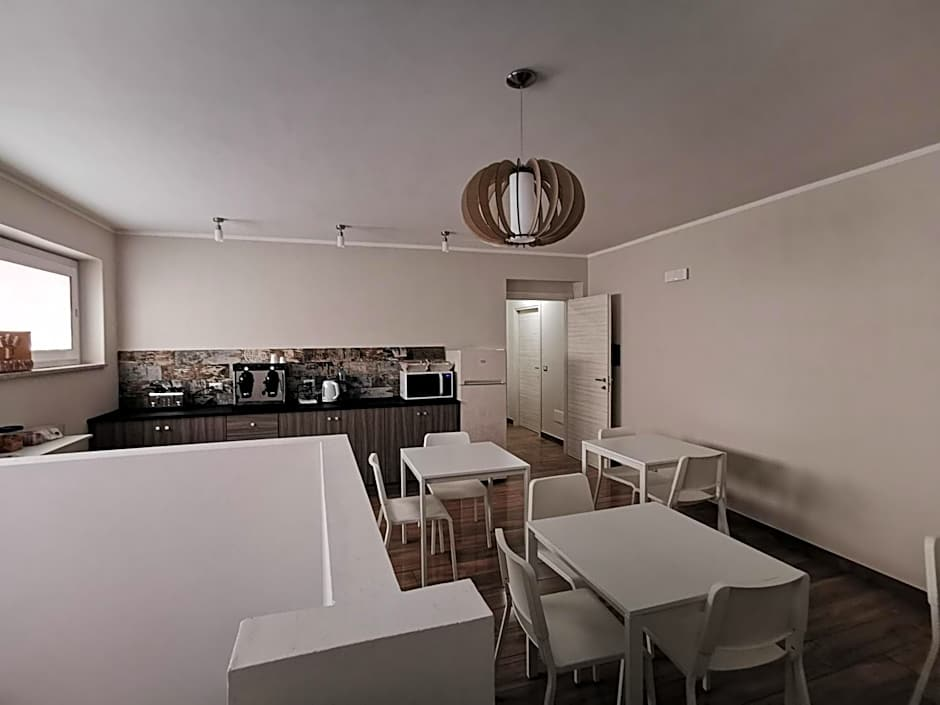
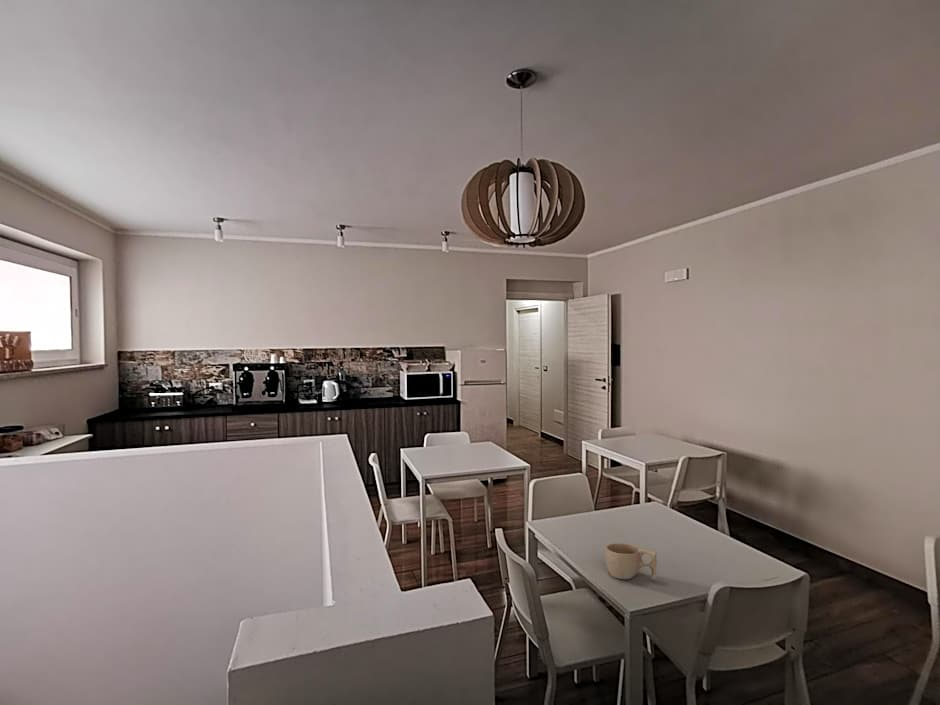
+ cup [604,542,657,580]
